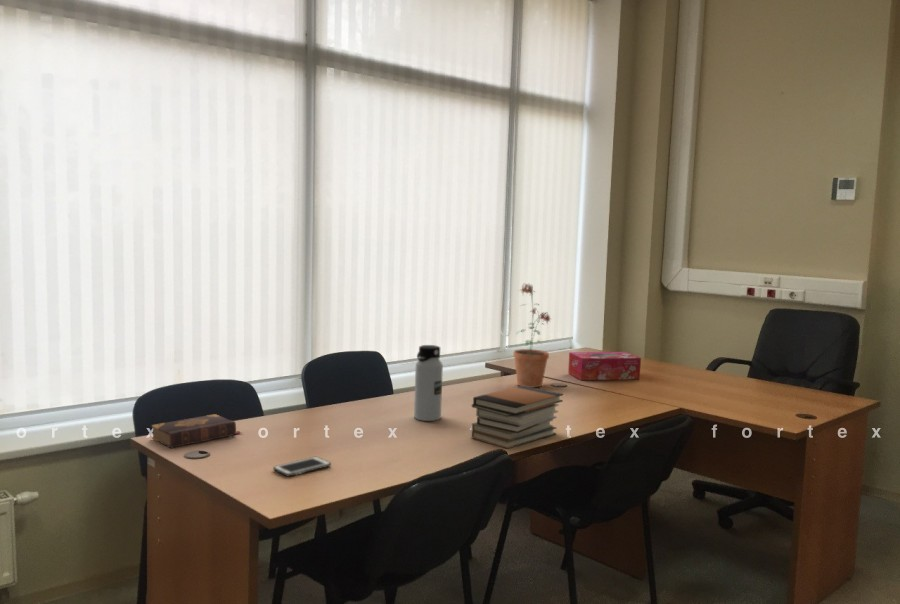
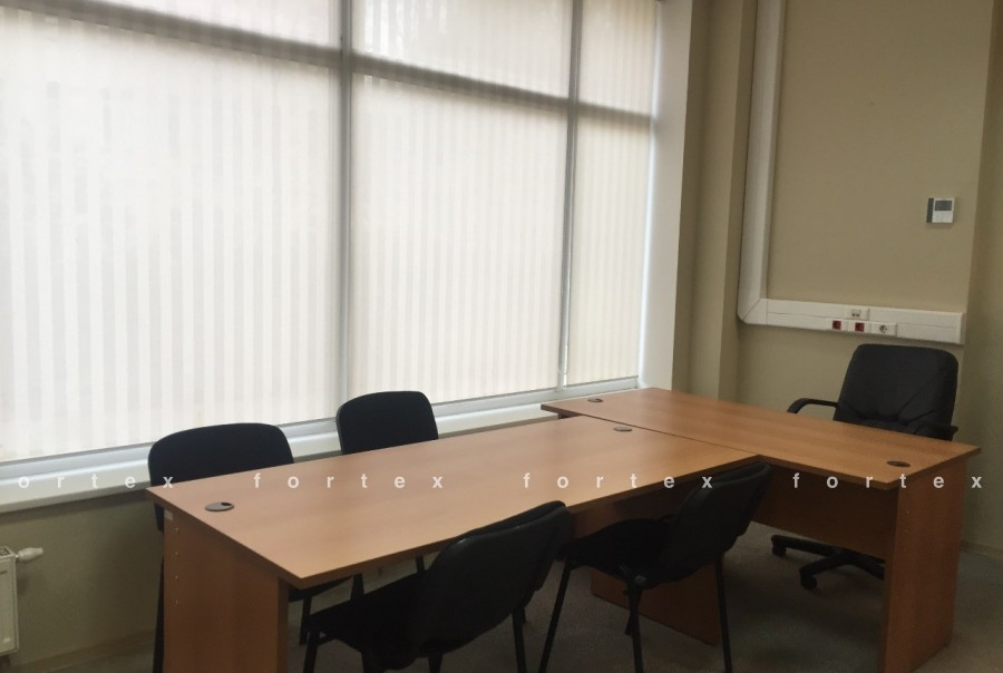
- cell phone [272,456,332,477]
- tissue box [567,351,642,381]
- book stack [470,385,564,450]
- water bottle [413,344,444,422]
- potted plant [512,282,553,388]
- book [150,413,244,449]
